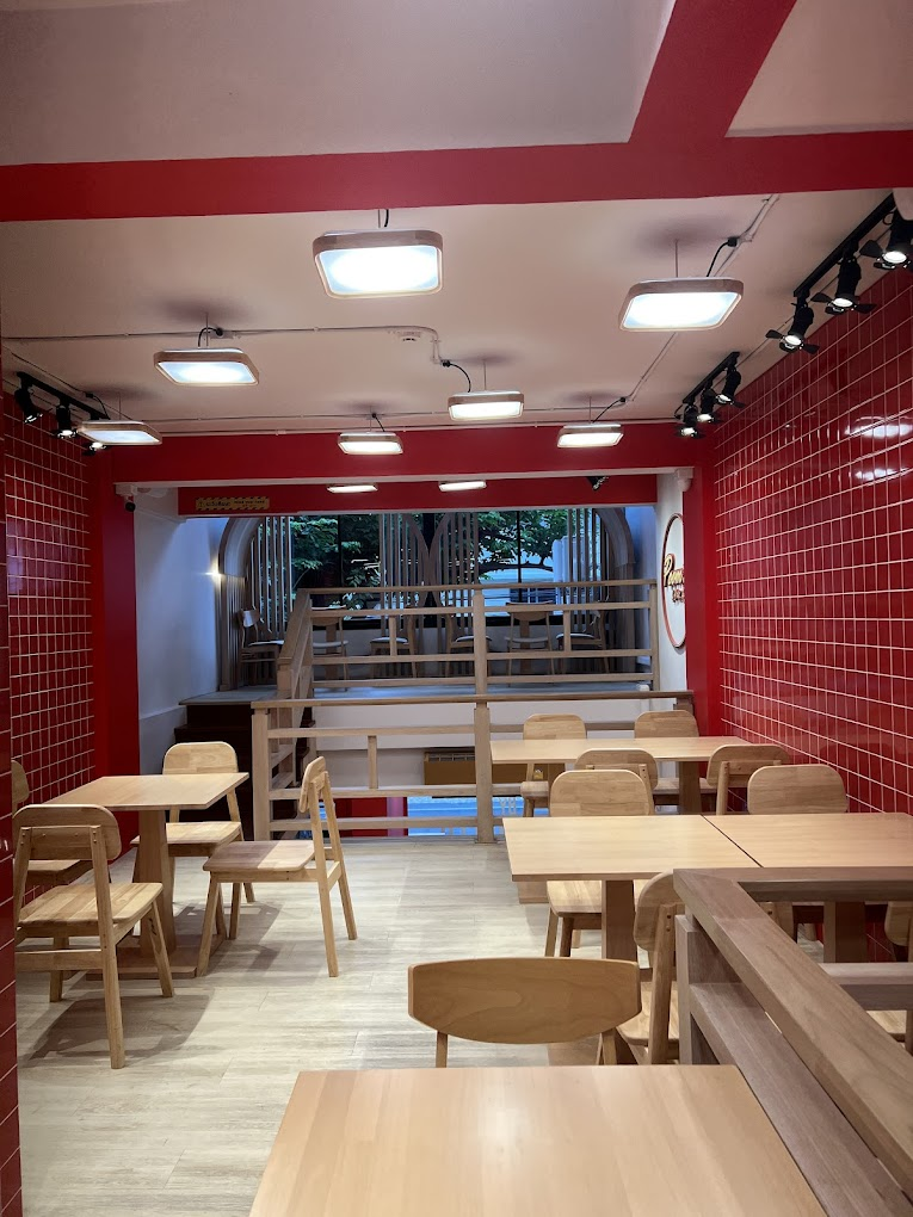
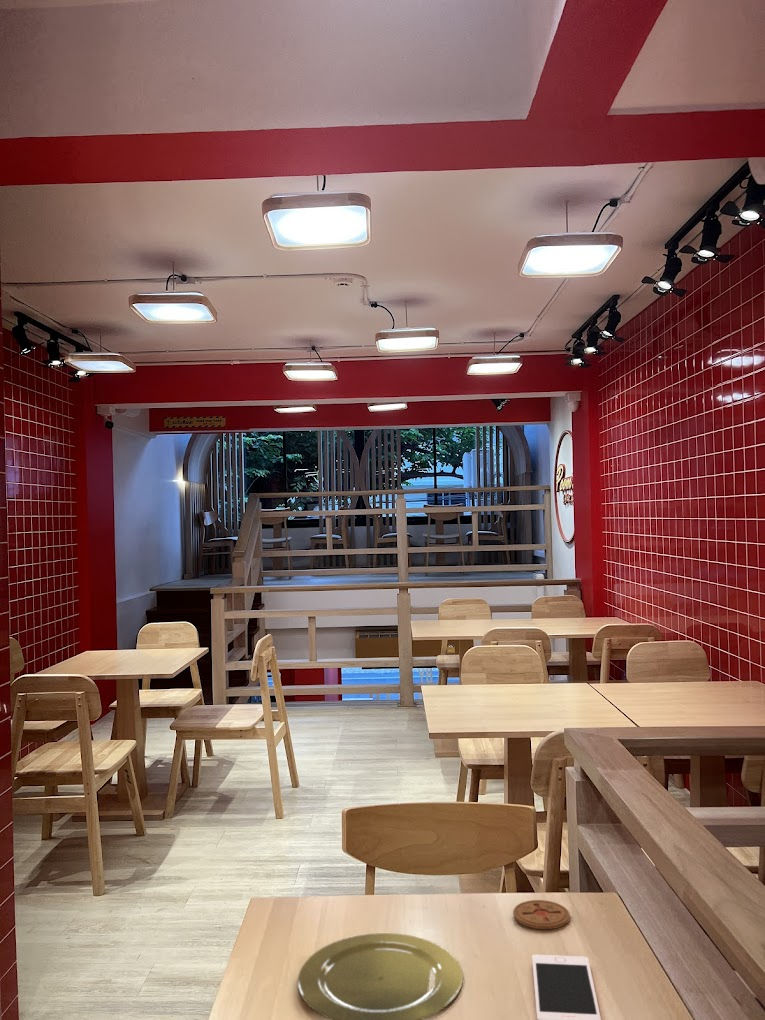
+ coaster [512,899,571,930]
+ cell phone [531,954,602,1020]
+ plate [297,932,464,1020]
